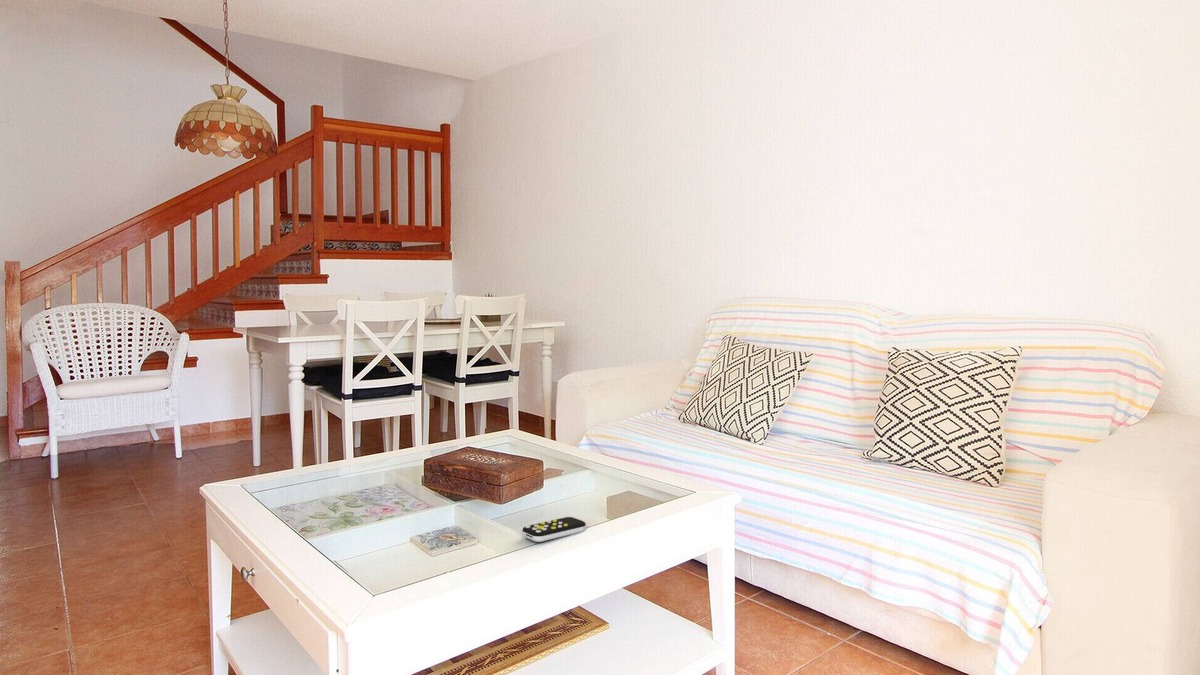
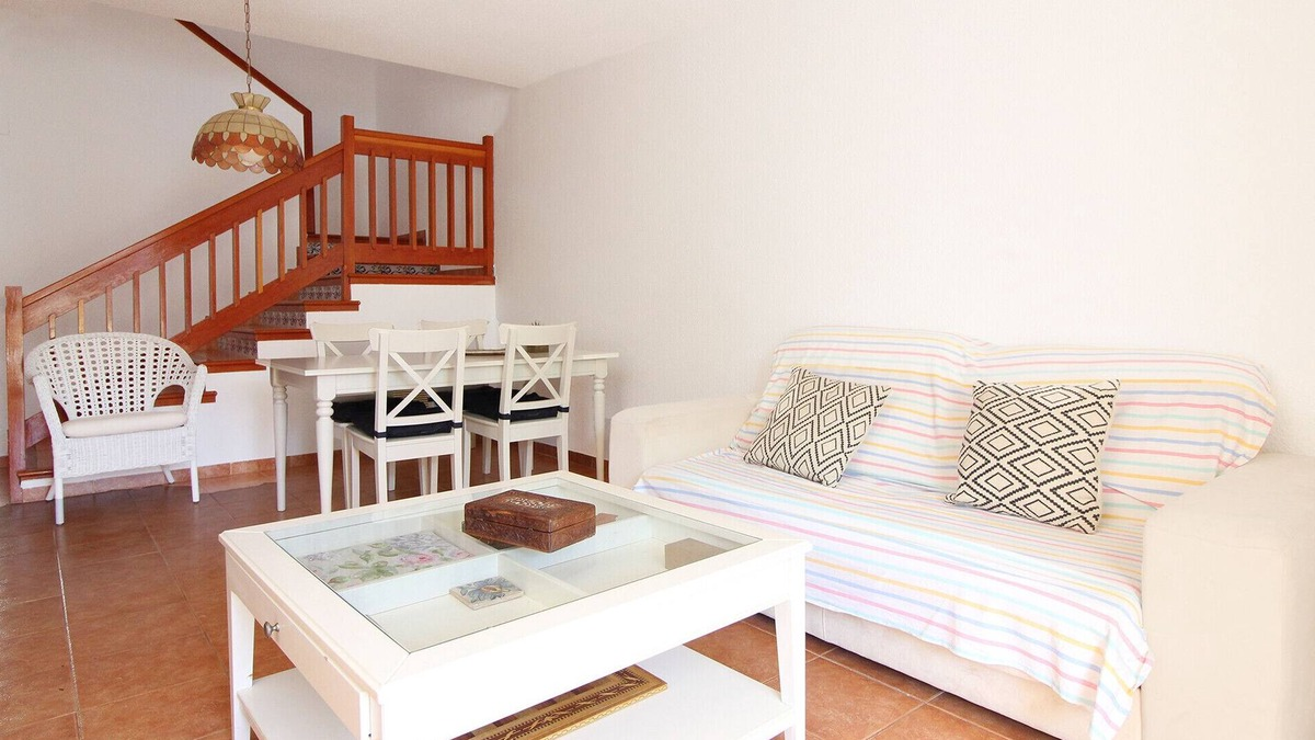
- remote control [521,516,587,543]
